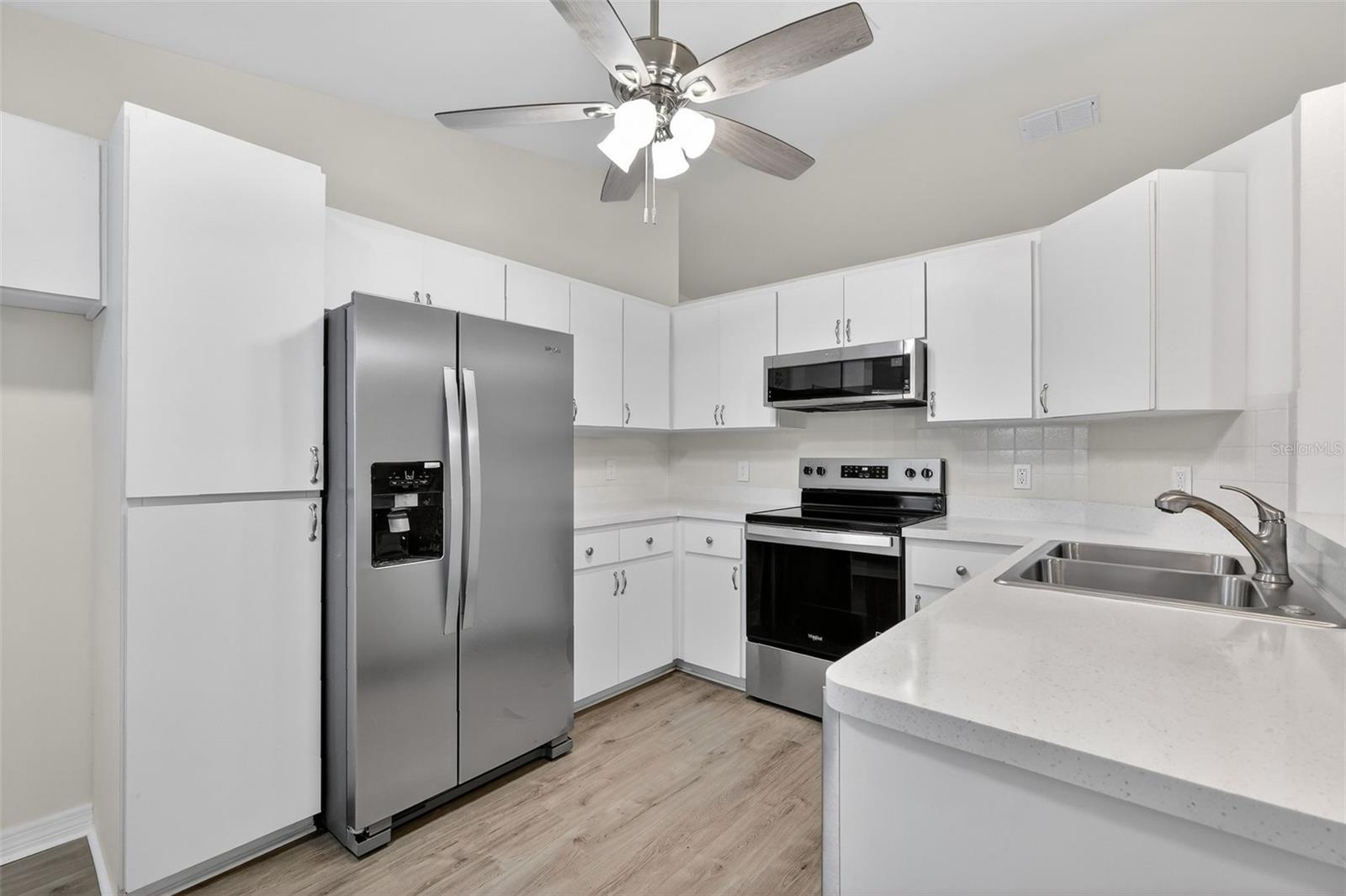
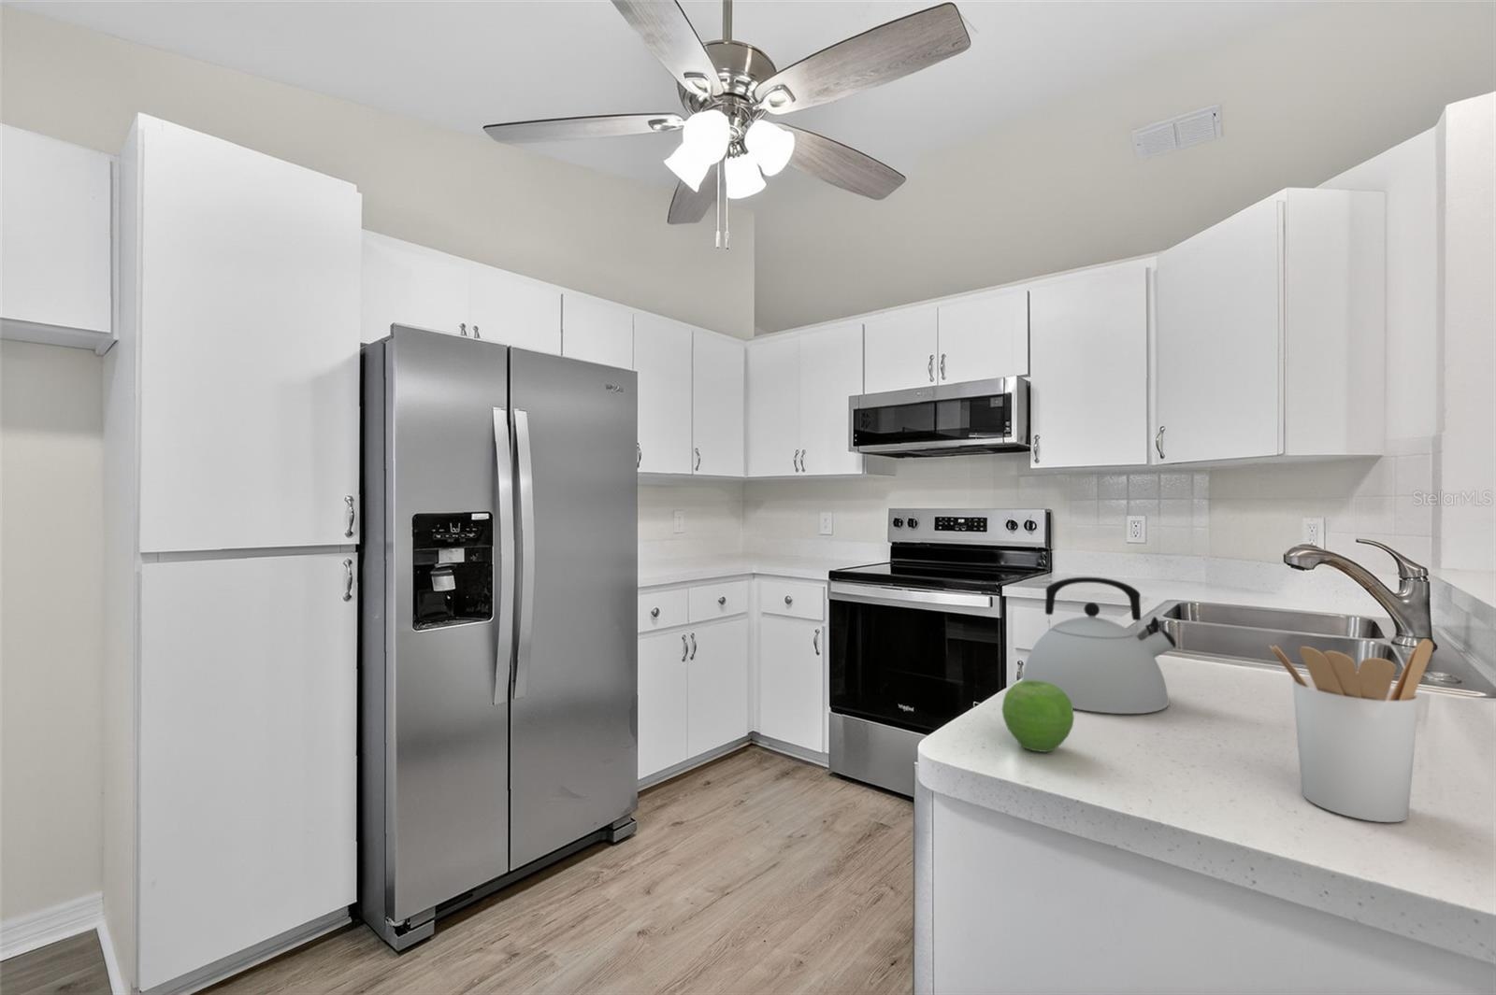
+ utensil holder [1269,639,1434,823]
+ fruit [1001,680,1075,753]
+ kettle [1021,576,1177,715]
